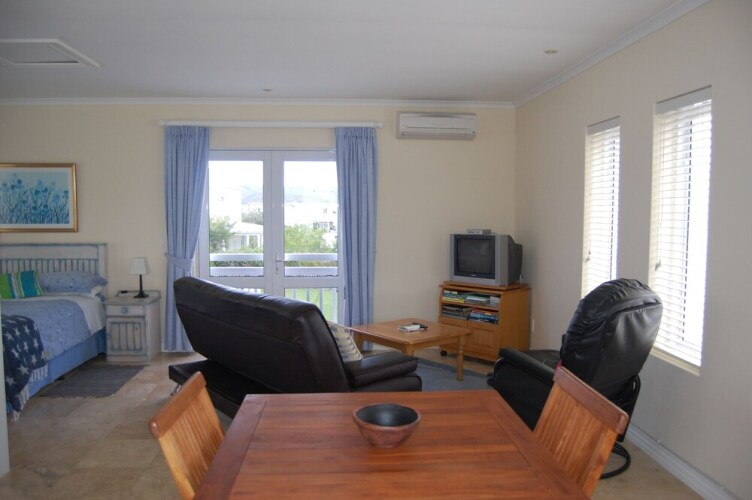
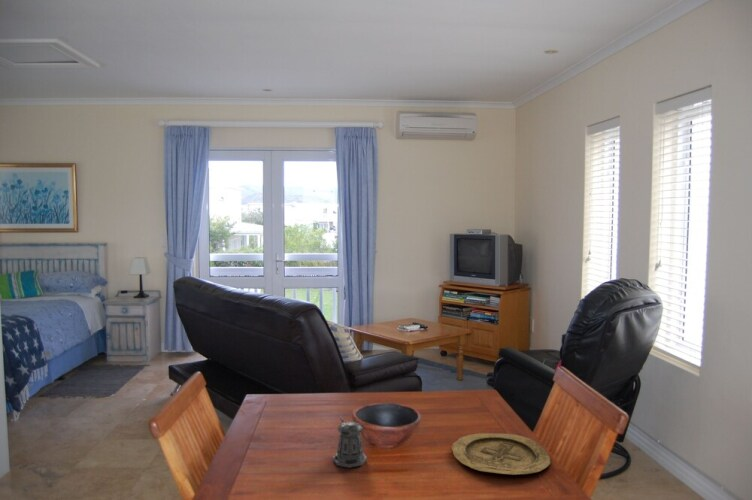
+ plate [451,432,552,476]
+ pepper shaker [332,417,368,469]
